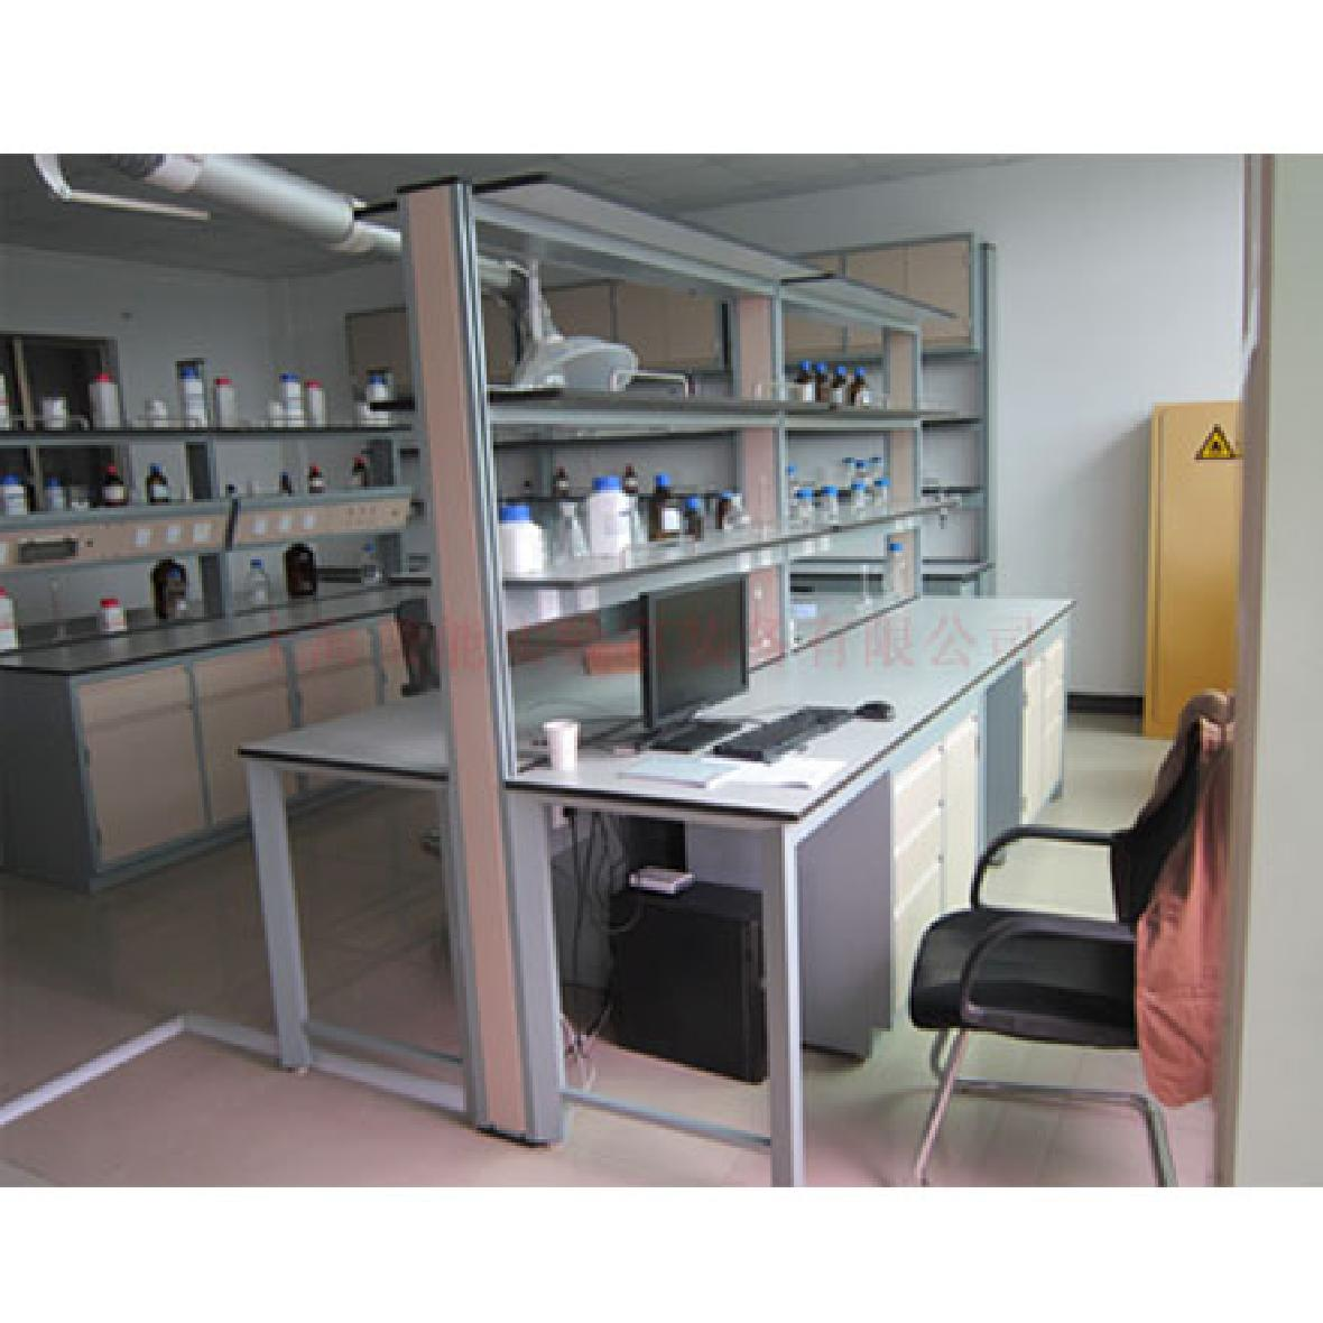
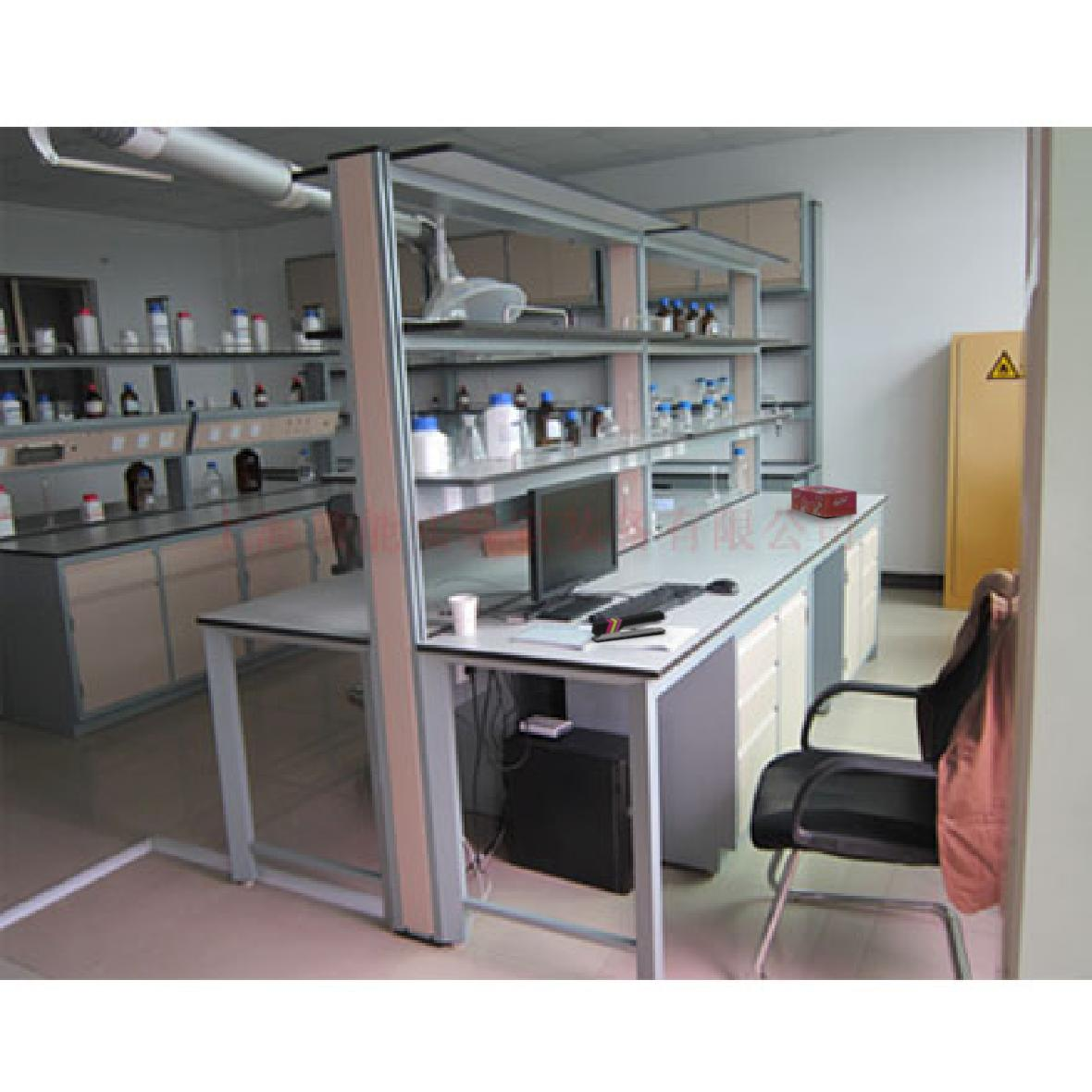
+ tissue box [790,484,858,518]
+ stapler [590,609,667,643]
